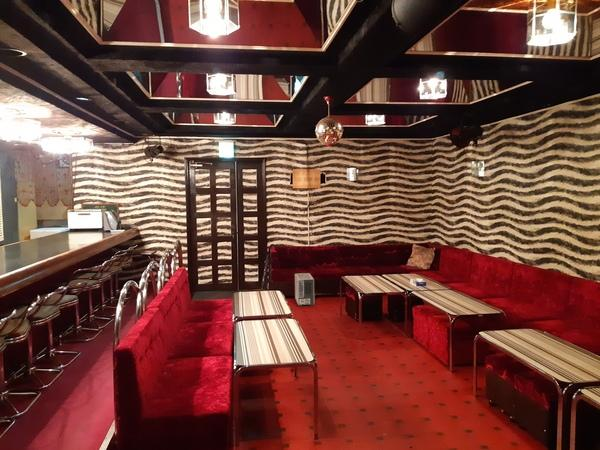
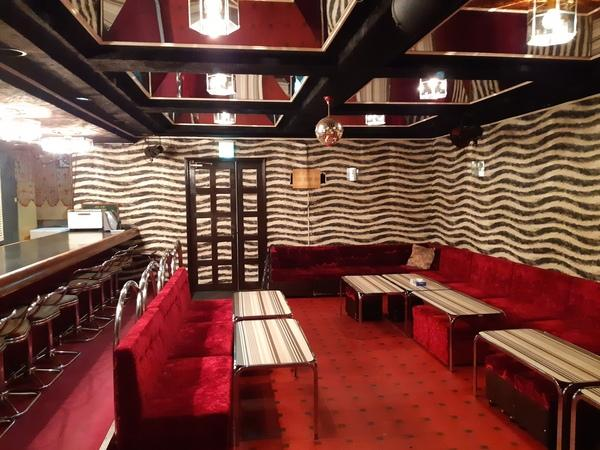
- air purifier [294,272,315,307]
